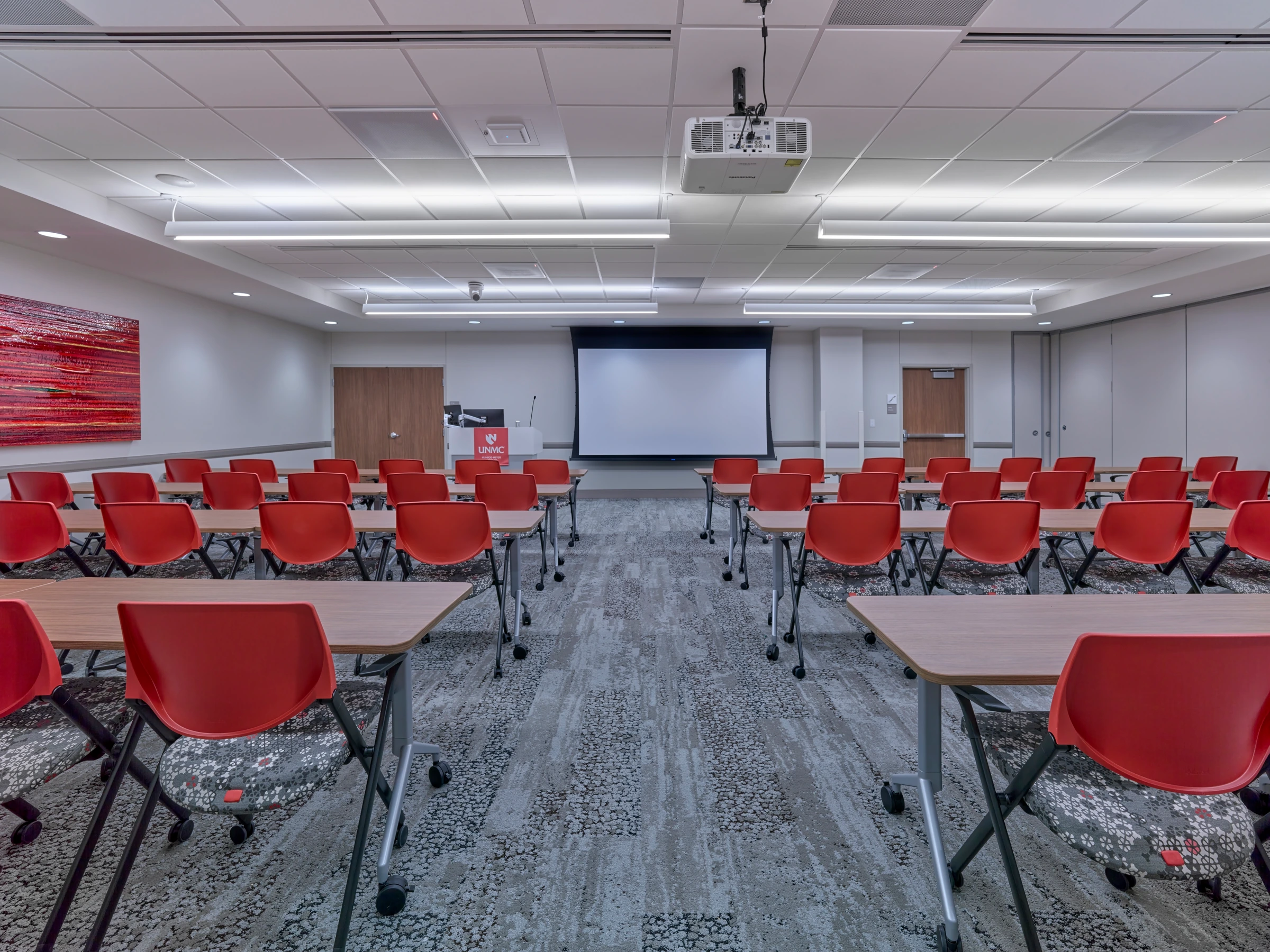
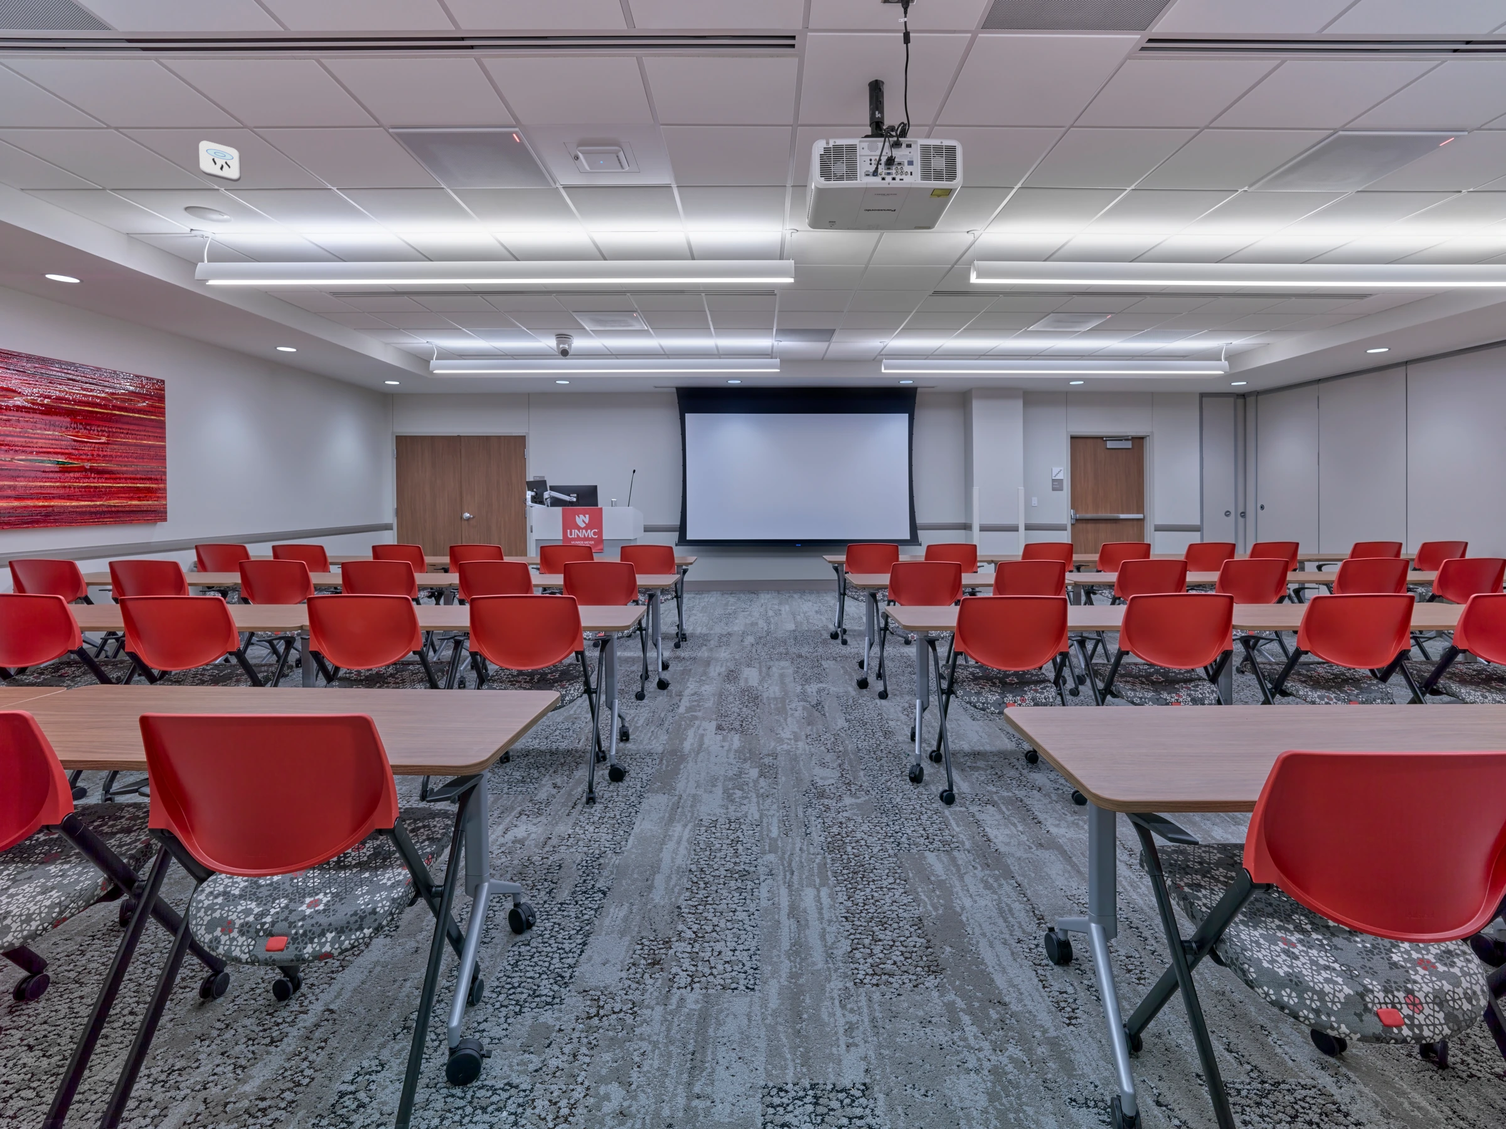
+ smoke detector [198,140,242,183]
